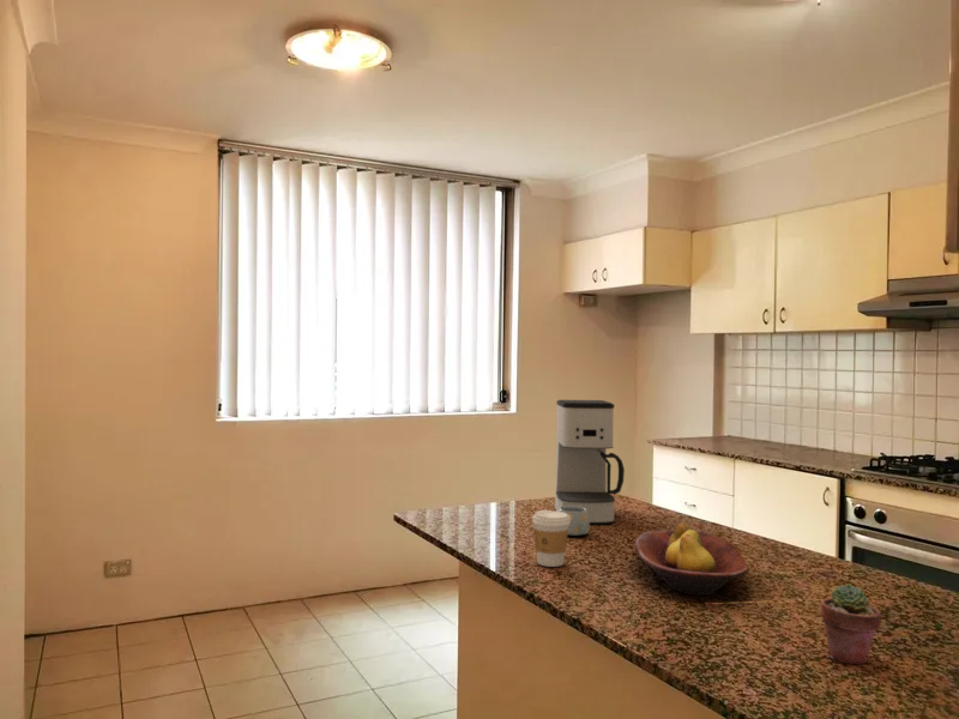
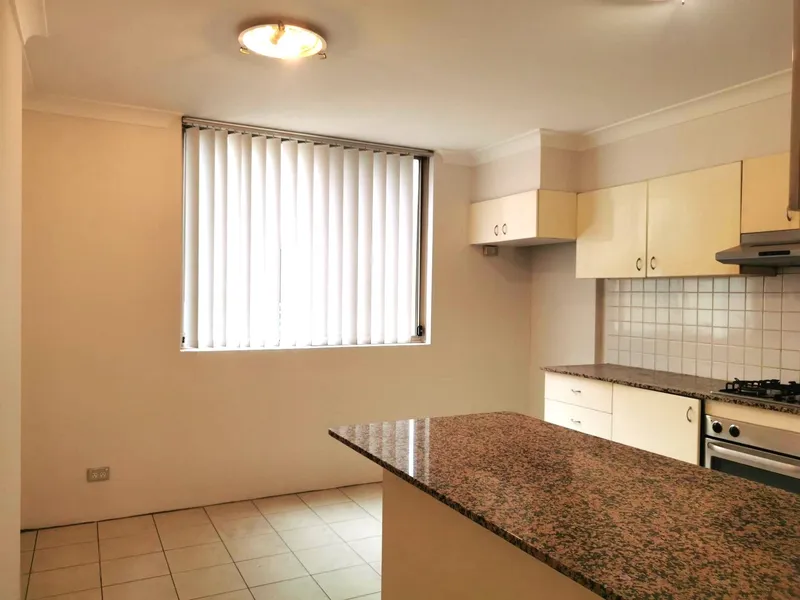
- coffee cup [531,509,569,568]
- mug [559,506,591,537]
- coffee maker [554,399,626,525]
- fruit bowl [634,521,749,597]
- potted succulent [819,582,882,665]
